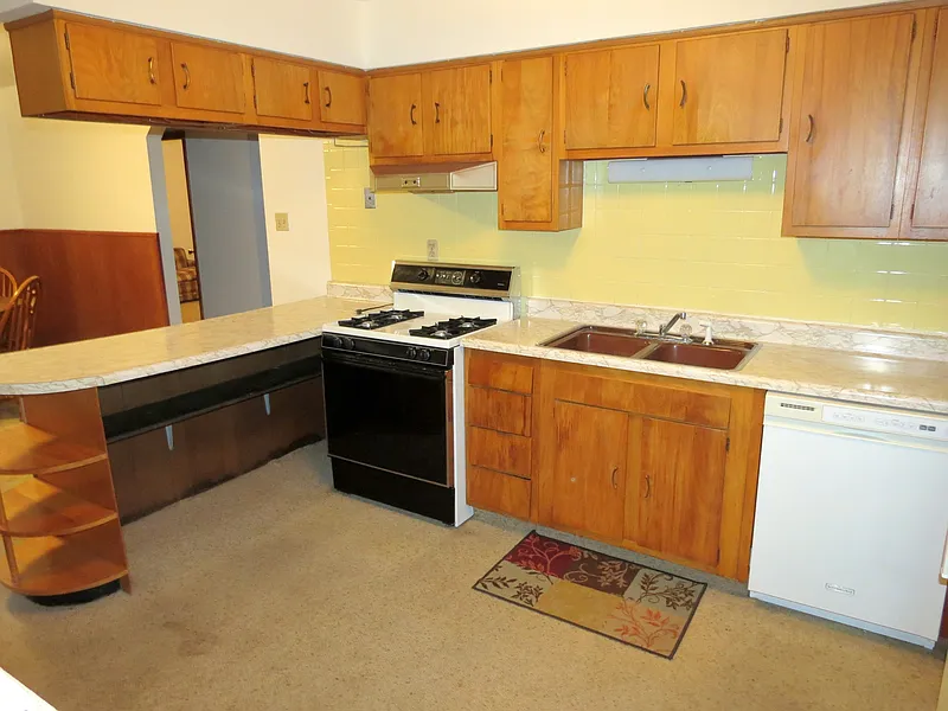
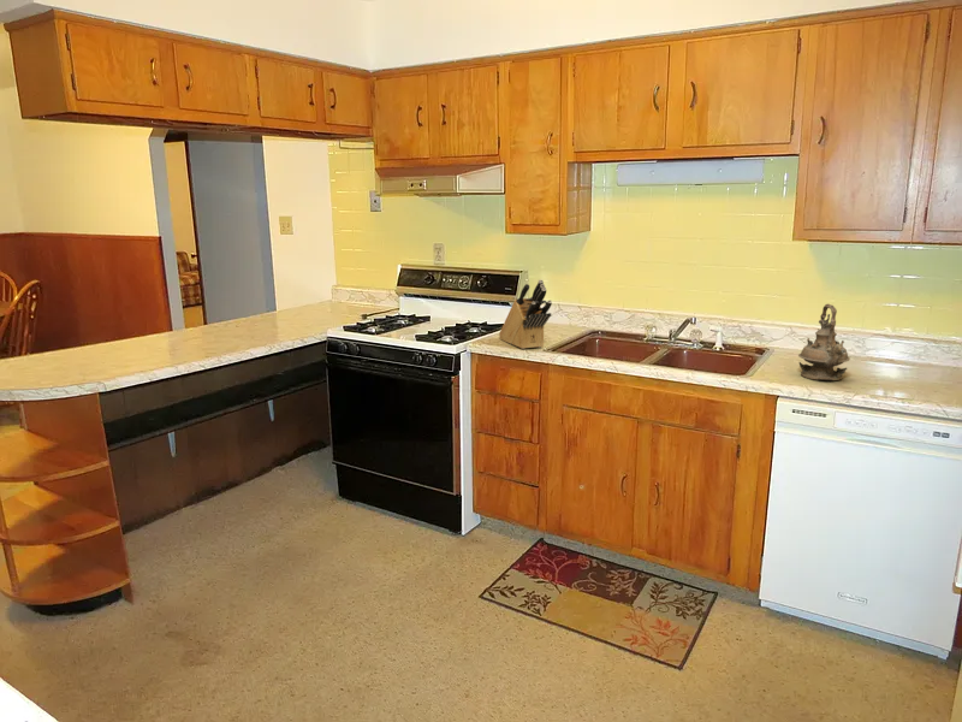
+ knife block [498,279,553,350]
+ teapot [797,303,851,381]
